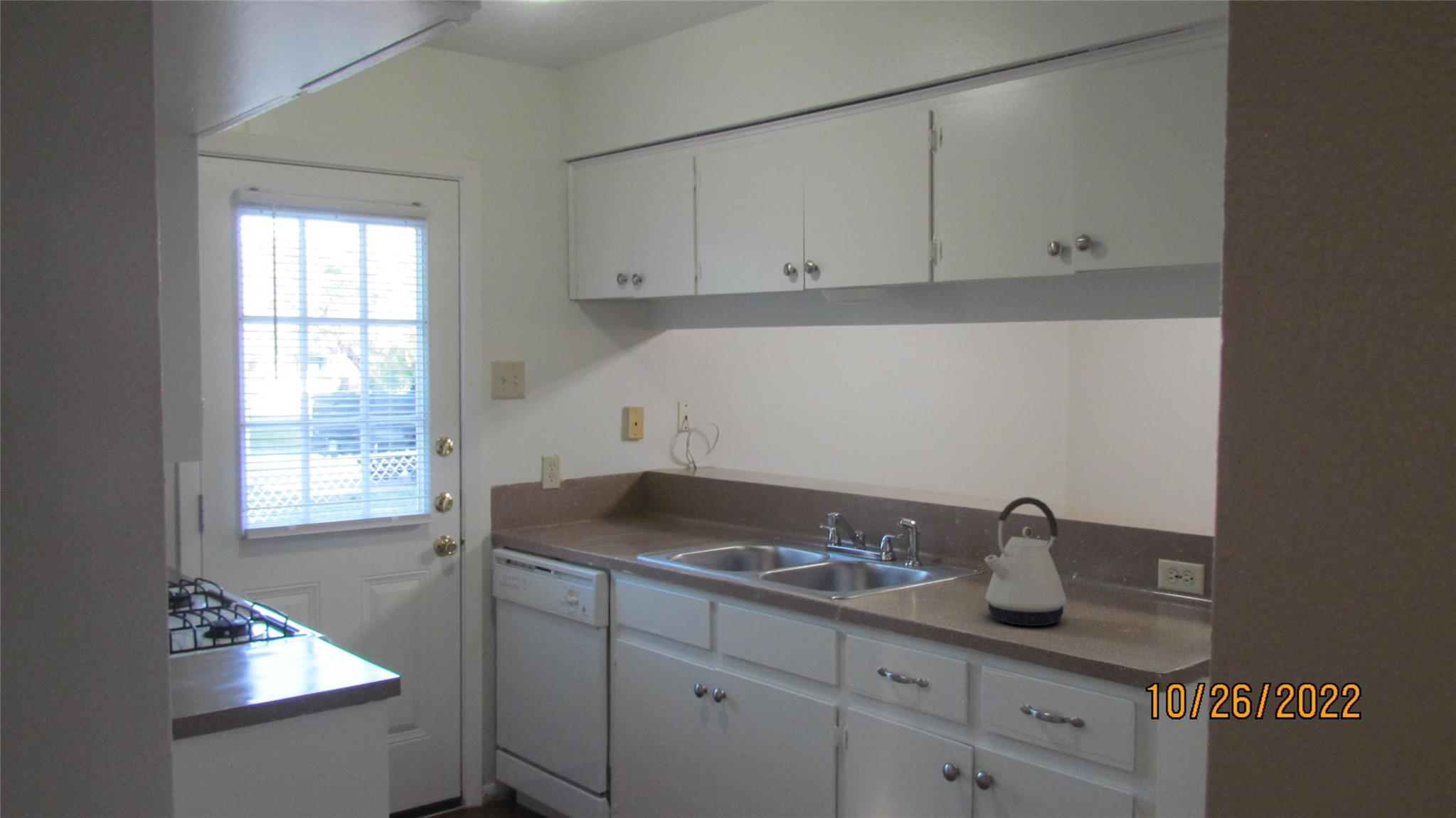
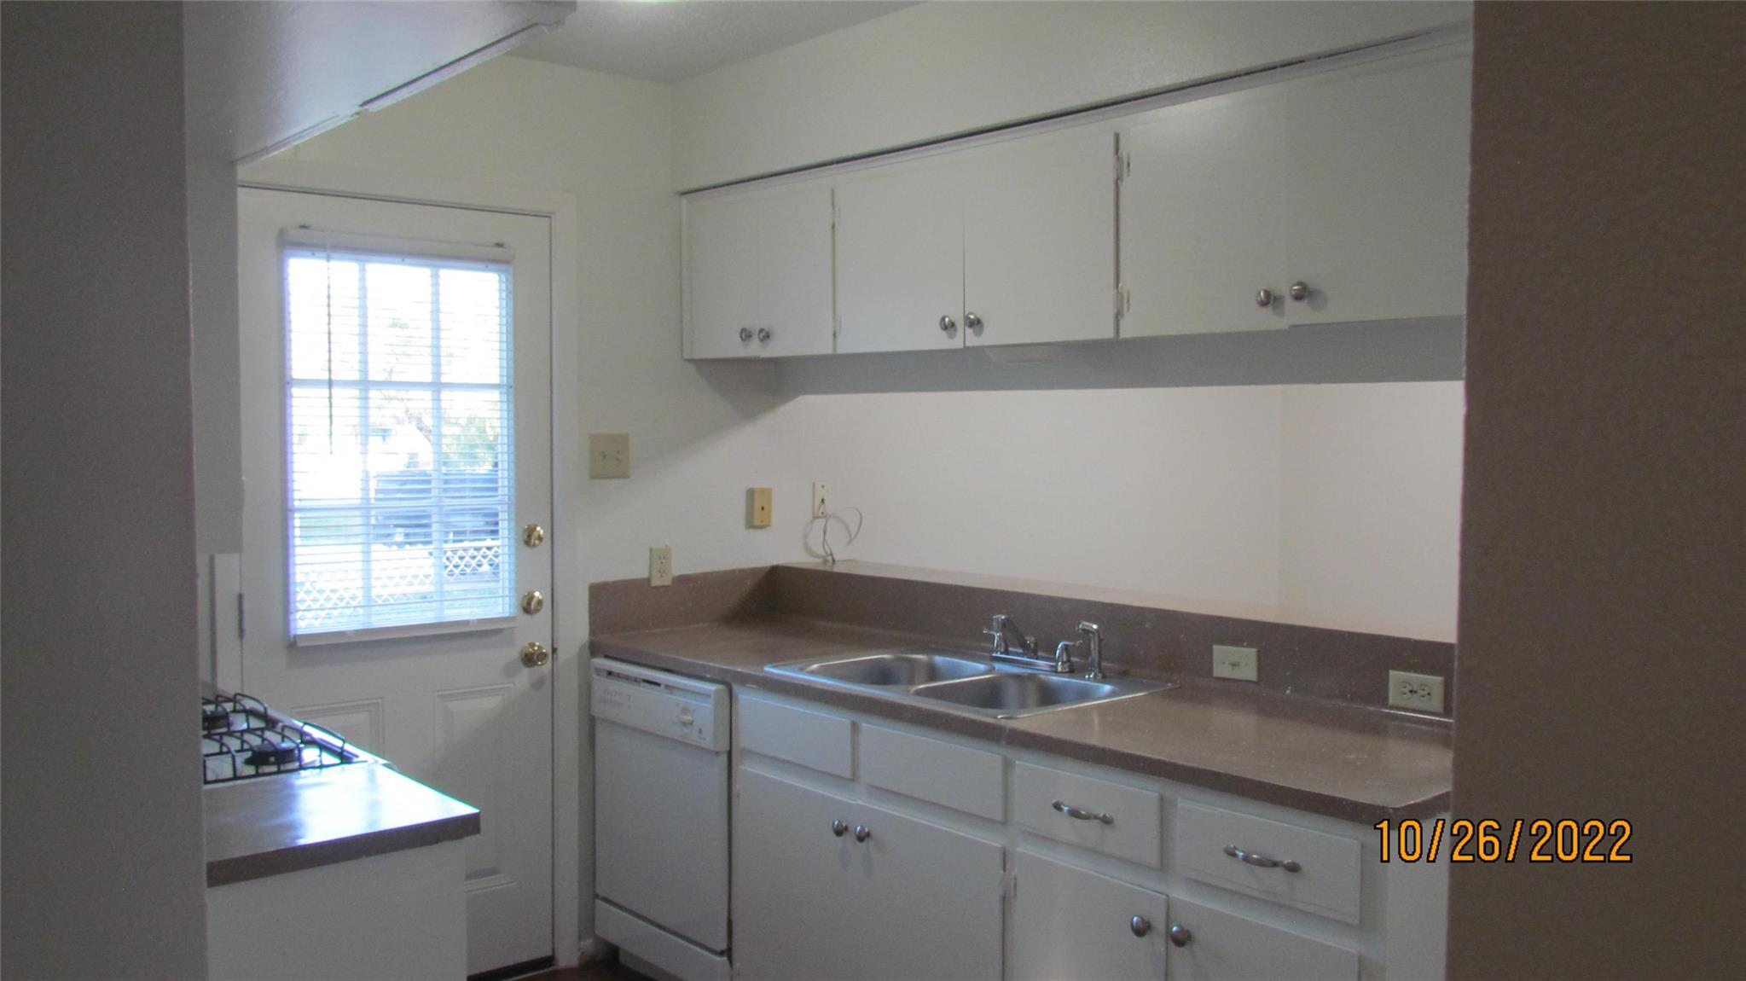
- kettle [984,496,1067,627]
